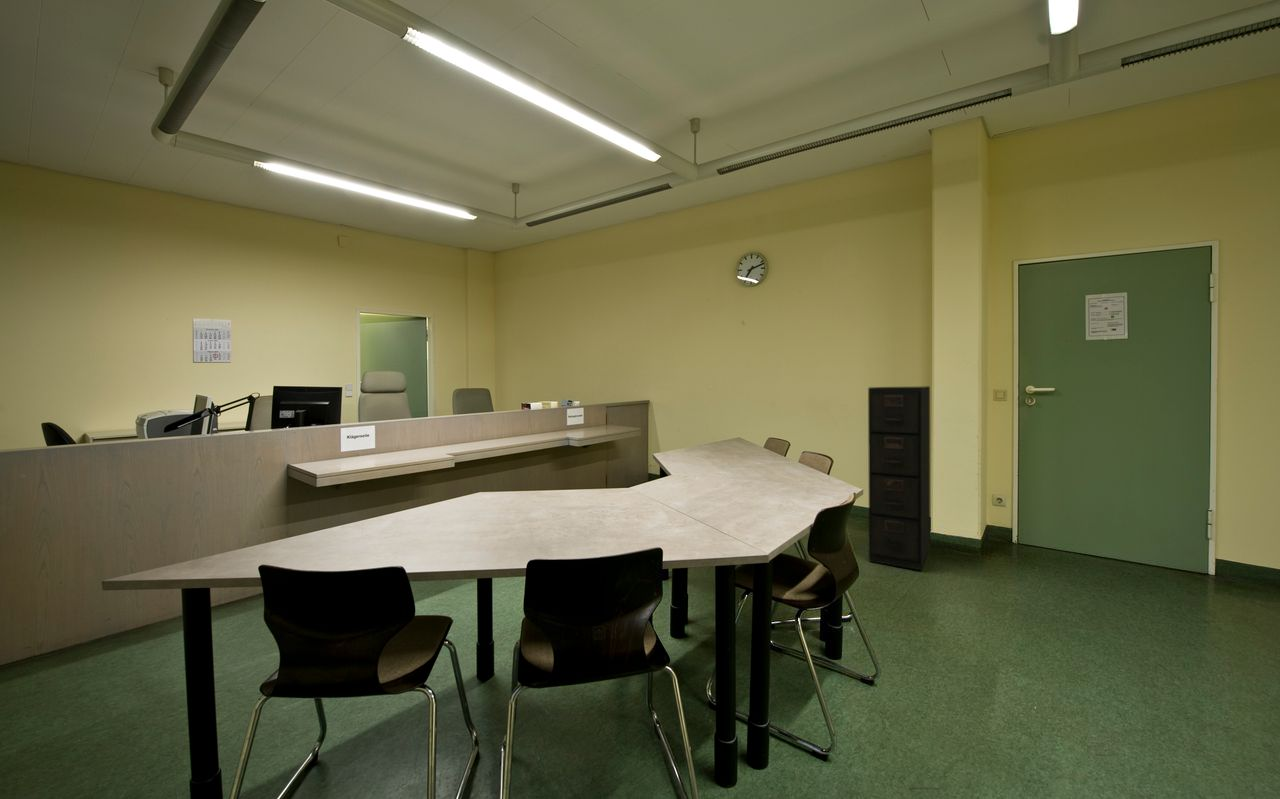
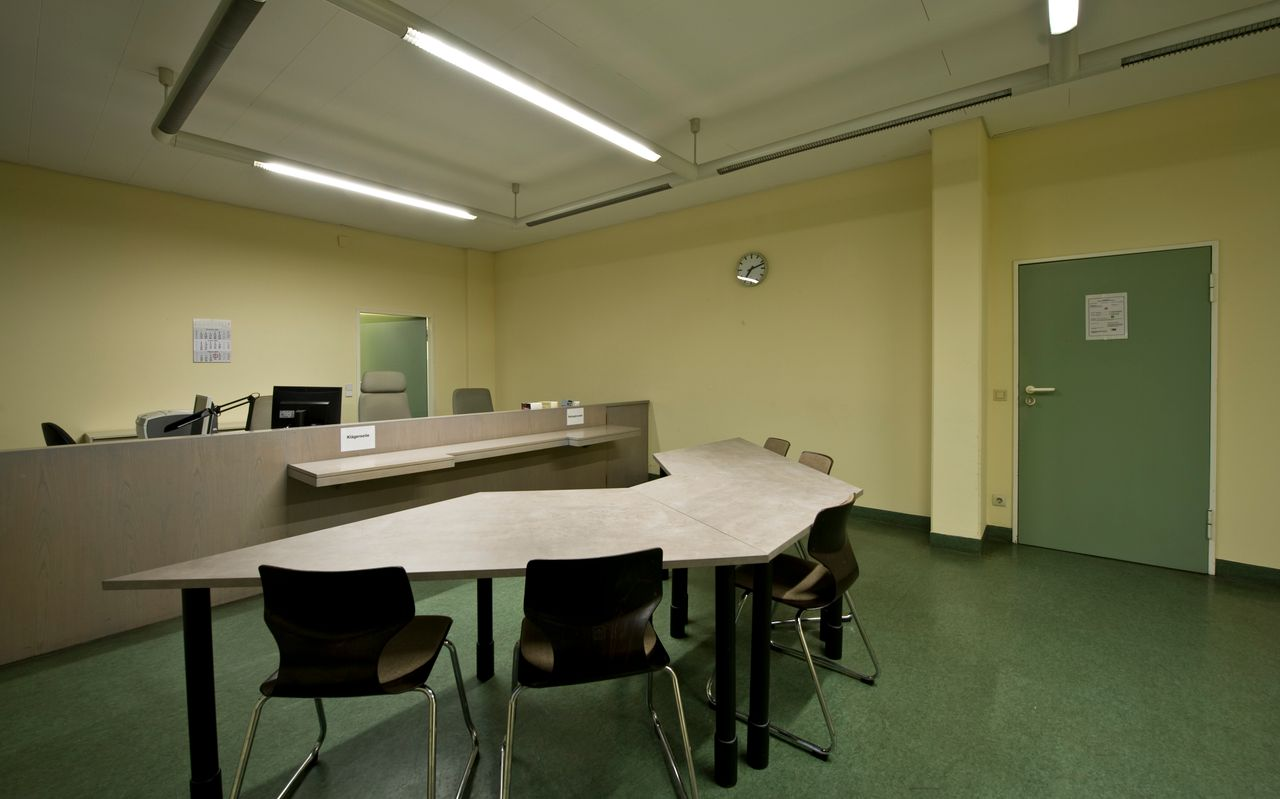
- filing cabinet [867,385,931,571]
